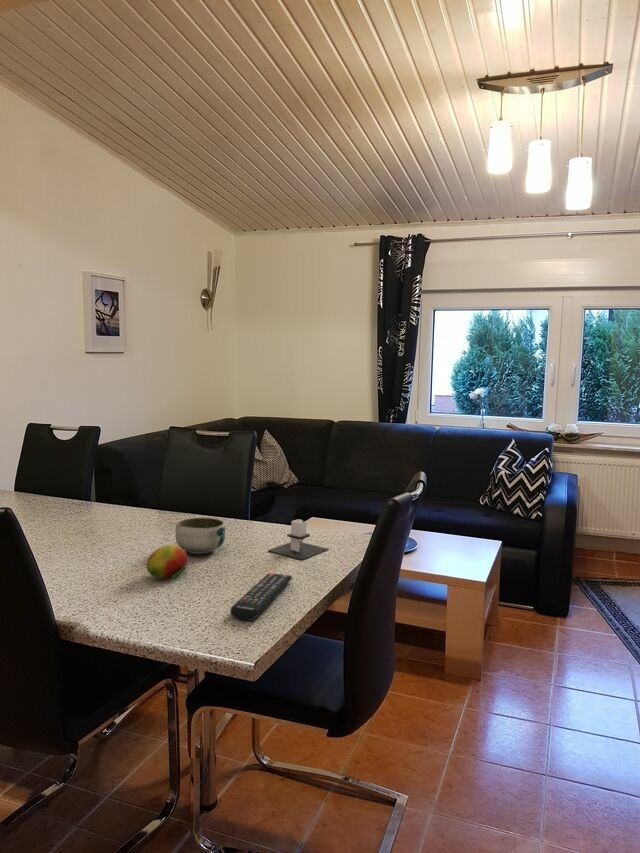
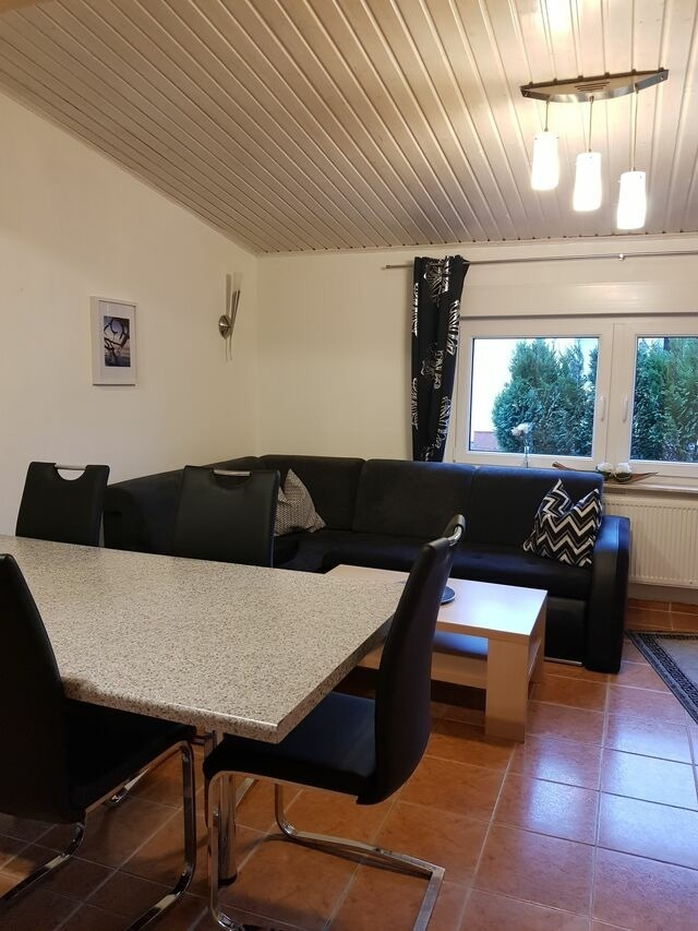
- fruit [146,544,189,581]
- bowl [174,517,226,555]
- remote control [229,572,293,621]
- architectural model [267,518,329,560]
